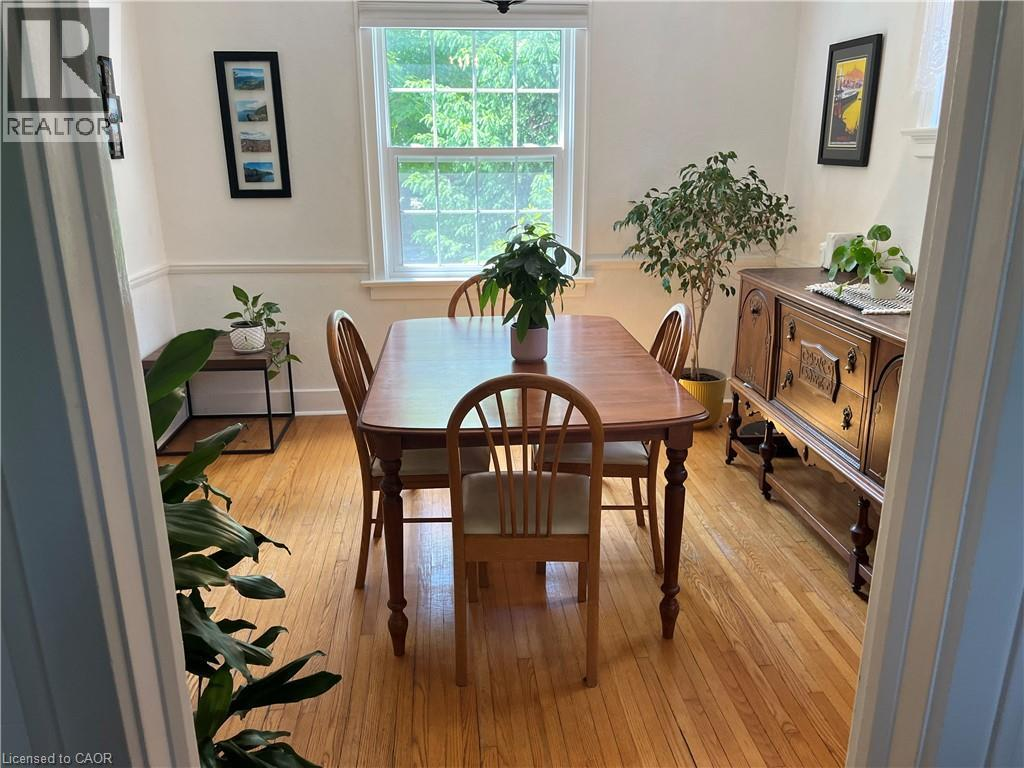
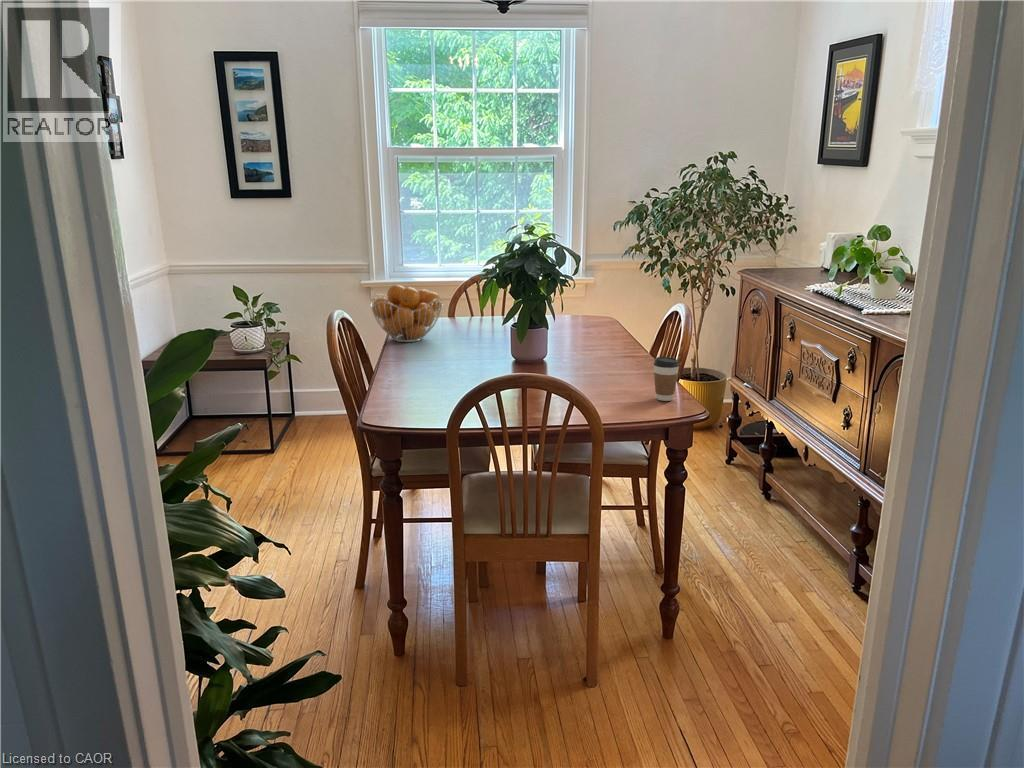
+ fruit basket [370,284,444,343]
+ coffee cup [653,356,680,402]
